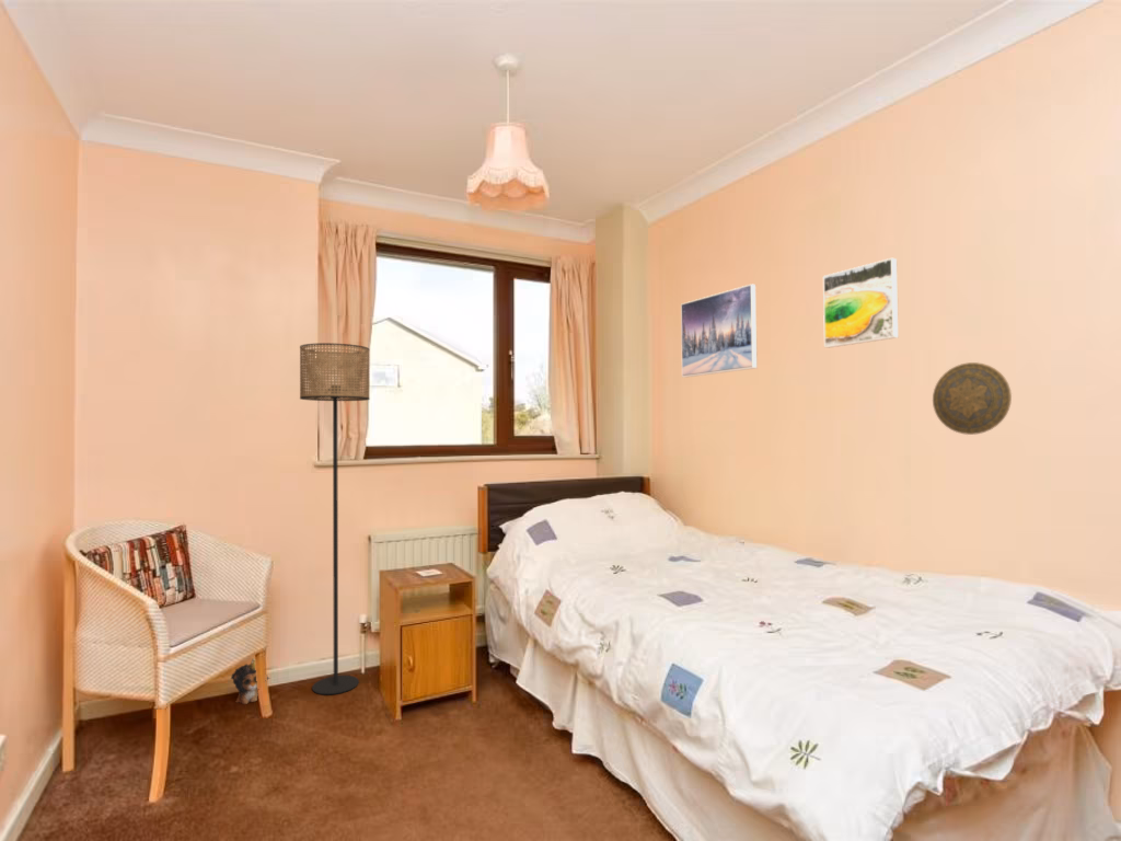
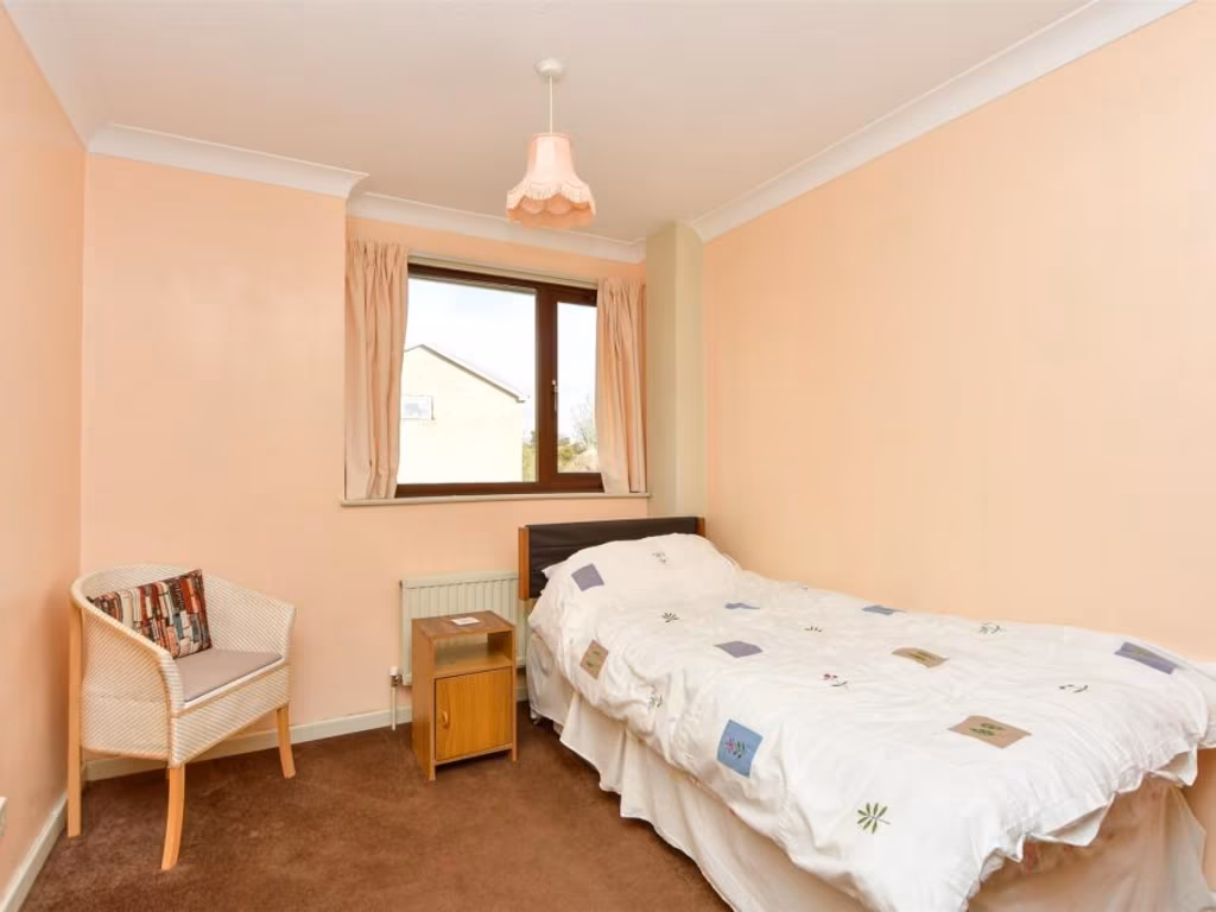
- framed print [822,257,900,348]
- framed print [680,283,759,378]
- plush toy [230,657,271,705]
- decorative plate [932,361,1013,436]
- floor lamp [299,342,371,695]
